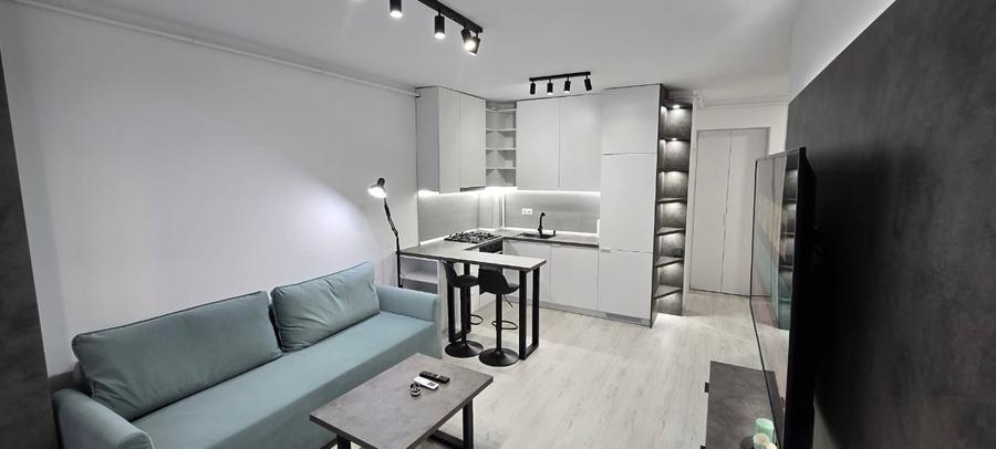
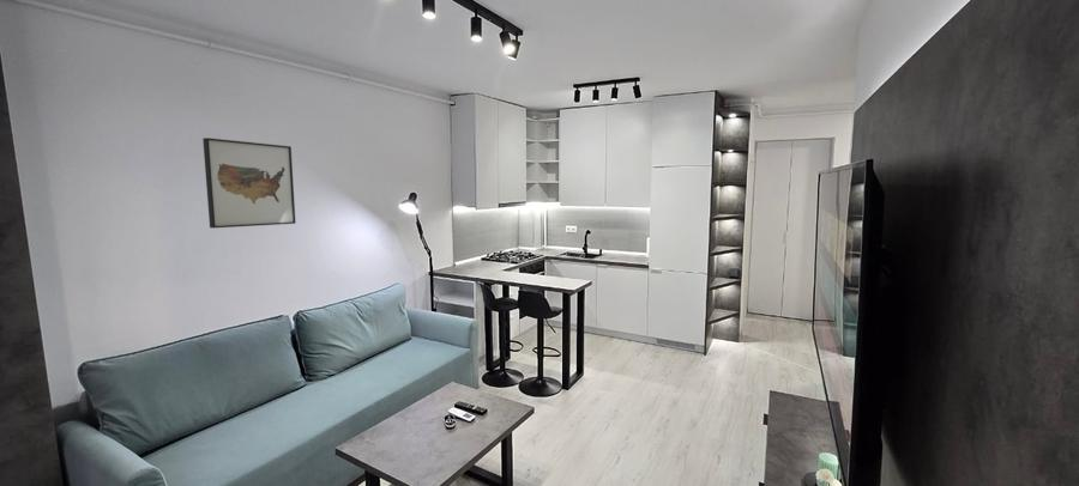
+ wall art [201,136,296,229]
